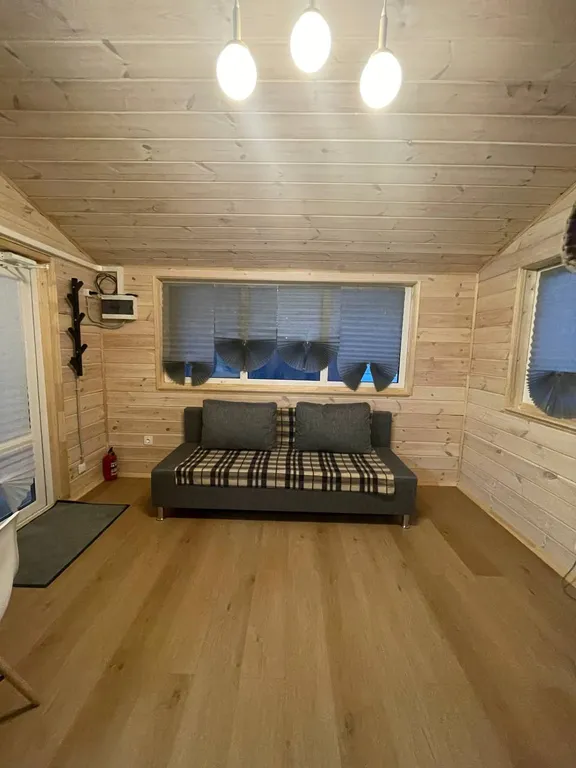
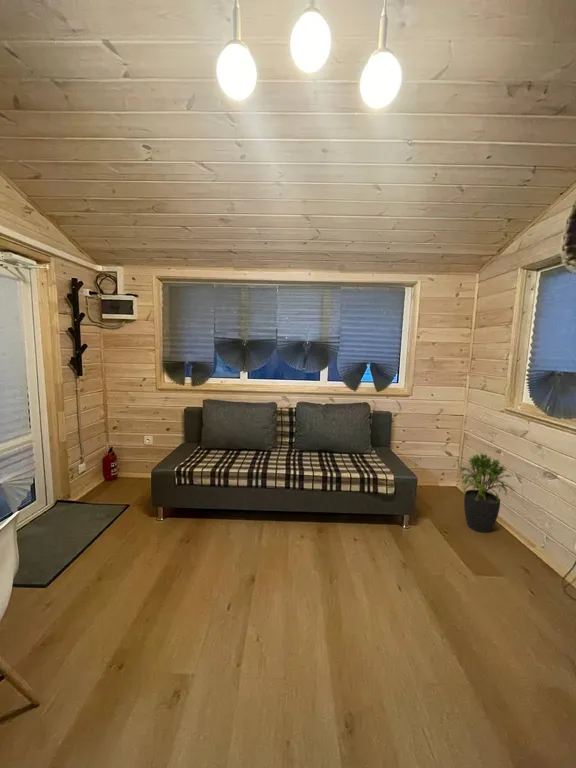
+ potted plant [457,453,515,534]
